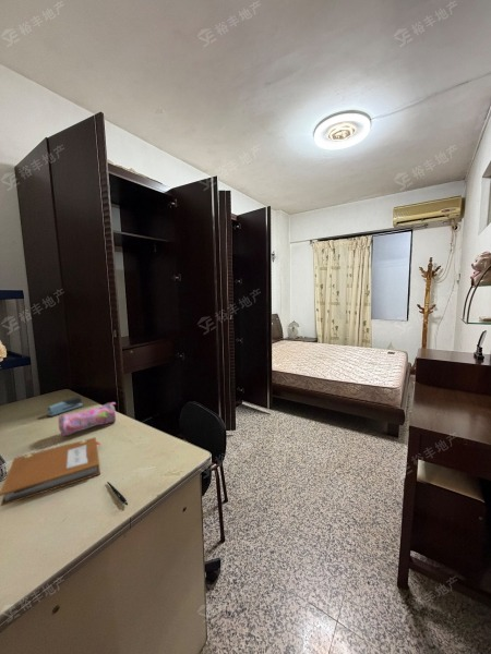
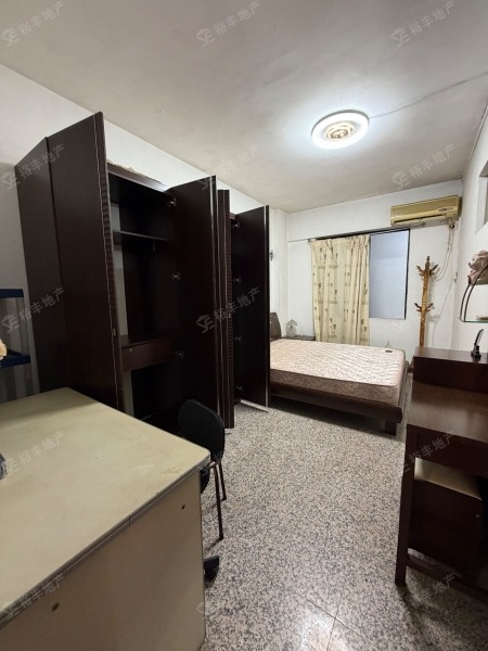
- notebook [0,436,103,507]
- pen [106,481,129,506]
- pencil case [58,401,117,437]
- stapler [46,396,84,417]
